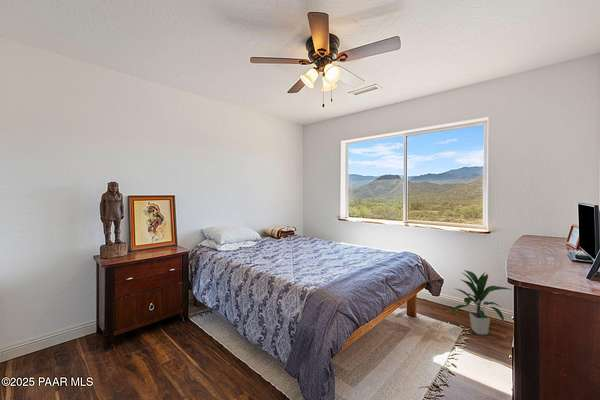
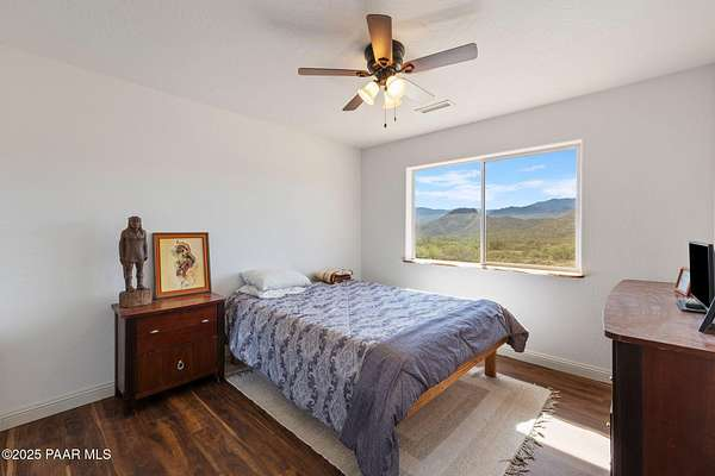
- indoor plant [449,269,514,335]
